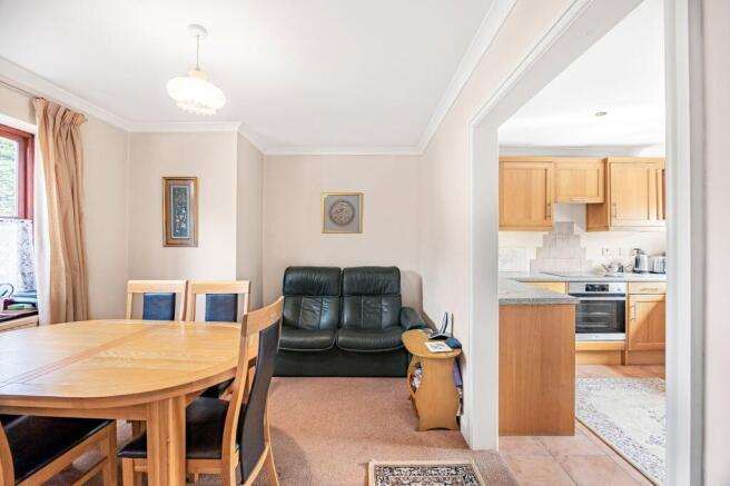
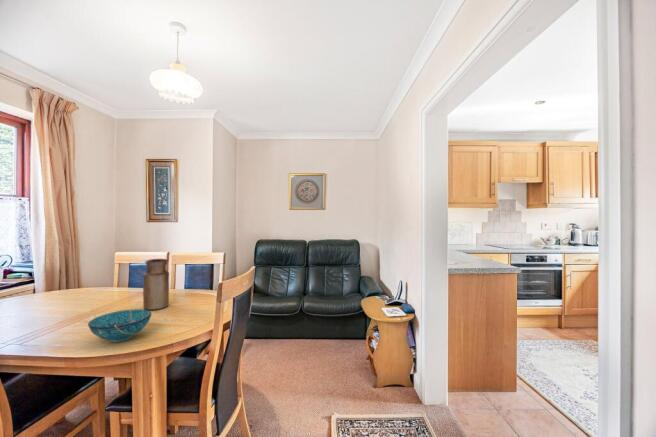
+ bowl [87,308,153,343]
+ vase [142,258,170,311]
